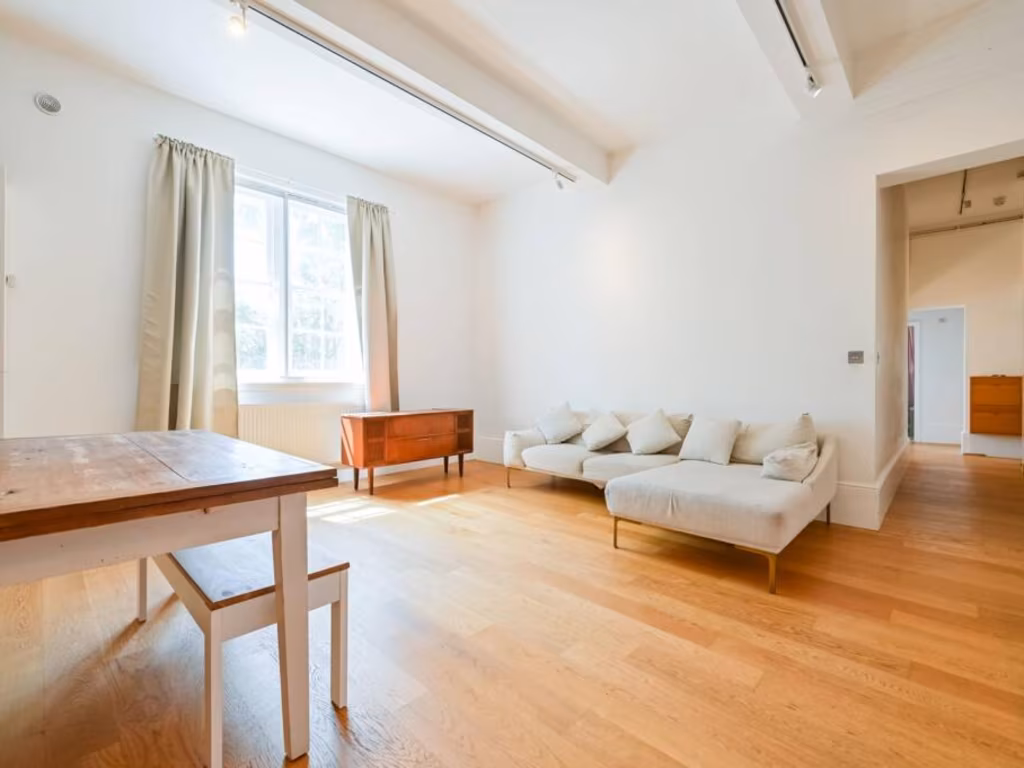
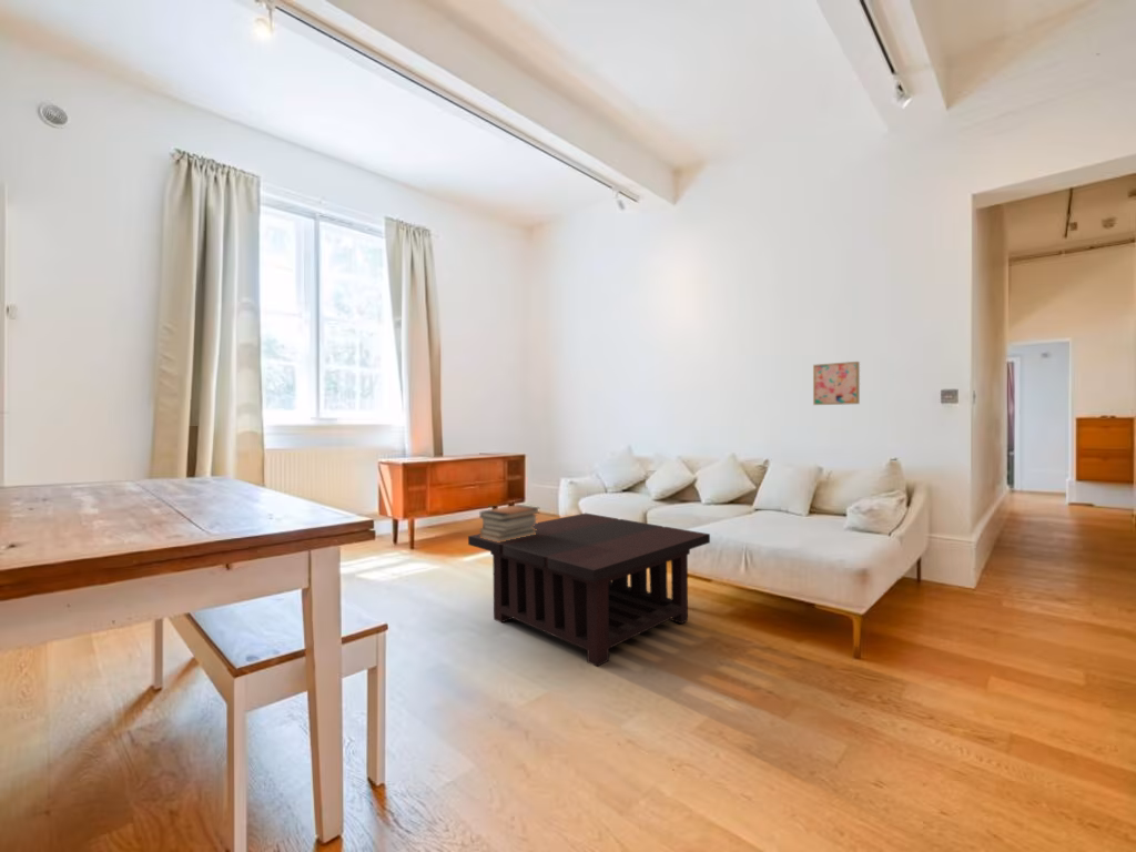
+ book stack [478,504,541,542]
+ wall art [812,361,861,406]
+ coffee table [467,513,711,668]
